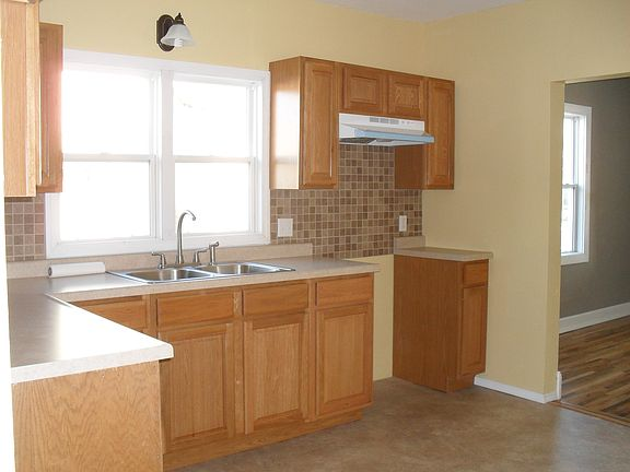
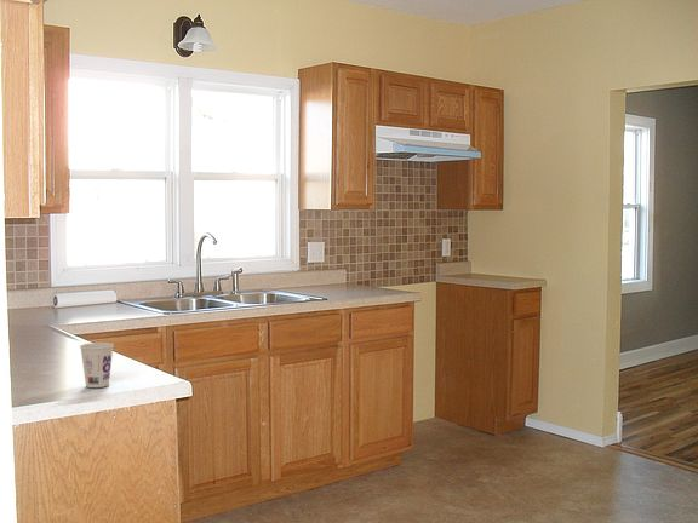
+ cup [79,341,115,389]
